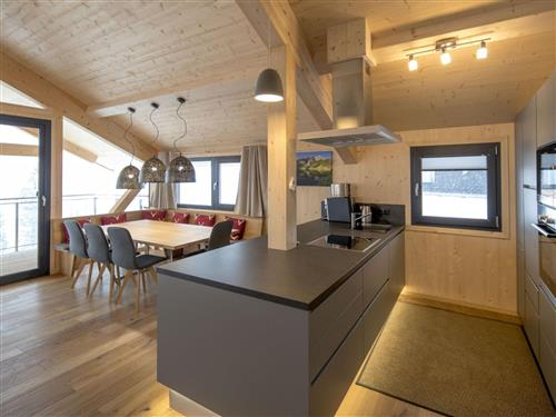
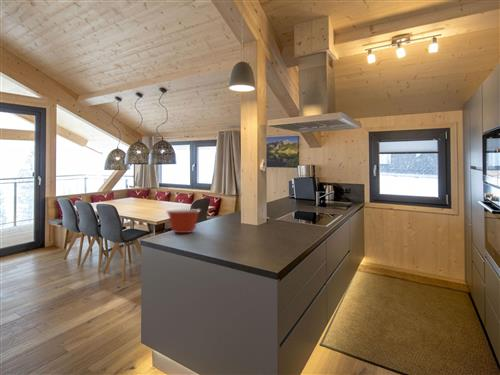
+ mixing bowl [165,208,202,234]
